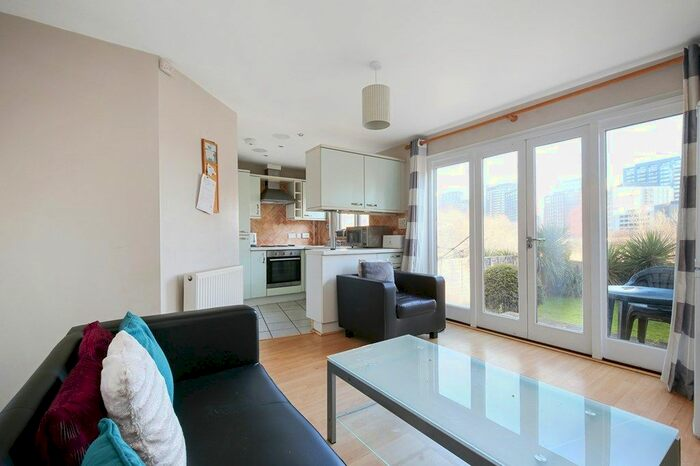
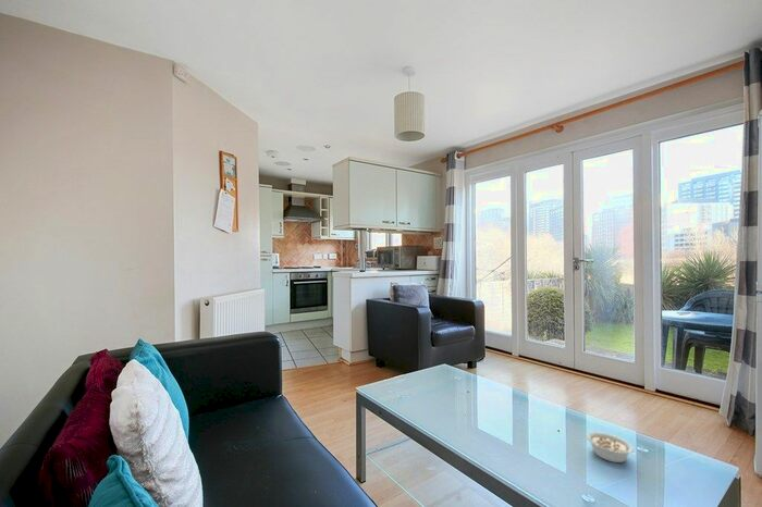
+ legume [586,431,637,463]
